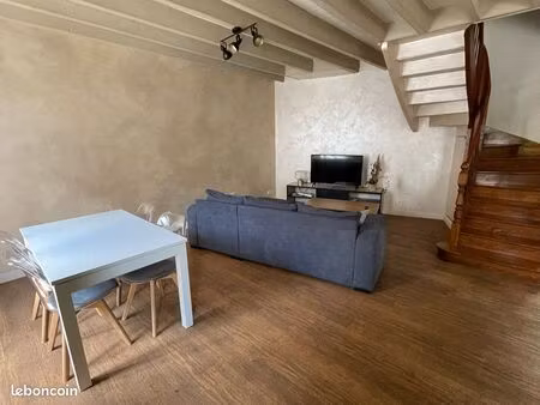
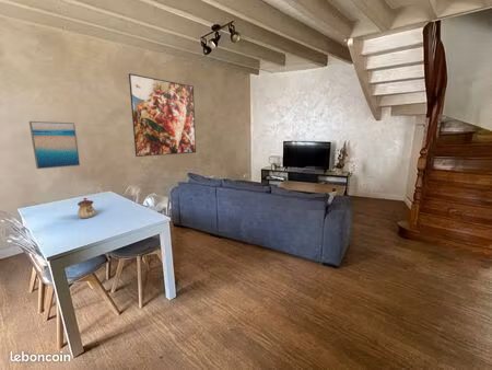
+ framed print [128,72,197,158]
+ teapot [77,197,97,219]
+ wall art [28,120,81,170]
